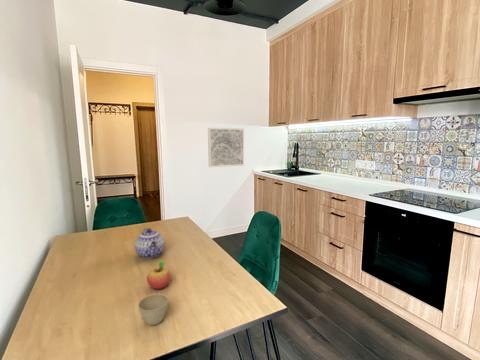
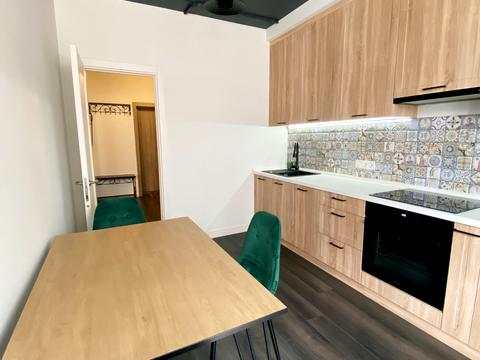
- flower pot [137,293,169,326]
- wall art [207,127,245,168]
- teapot [134,227,165,259]
- fruit [146,259,172,290]
